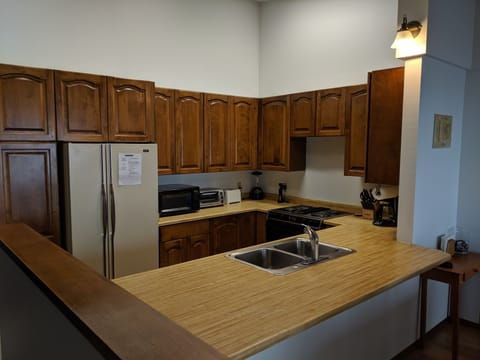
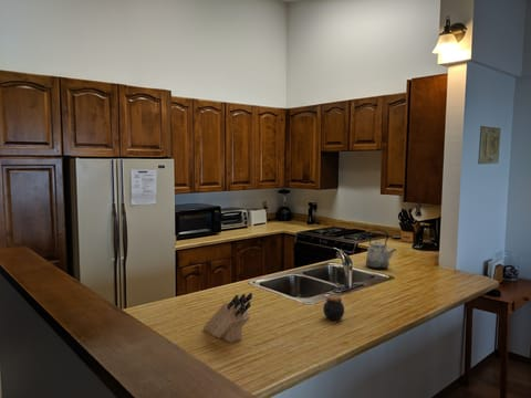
+ jar [322,294,345,322]
+ kettle [365,229,398,270]
+ knife block [202,292,253,344]
